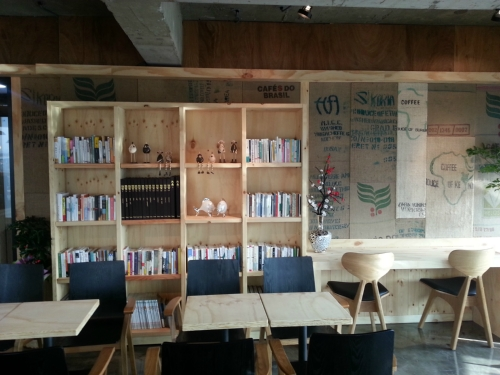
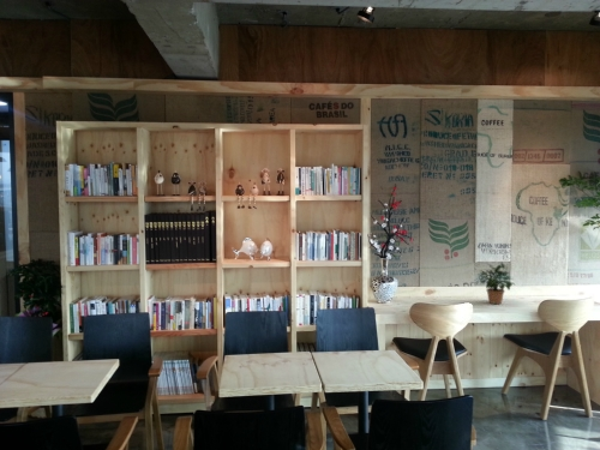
+ potted plant [475,260,517,305]
